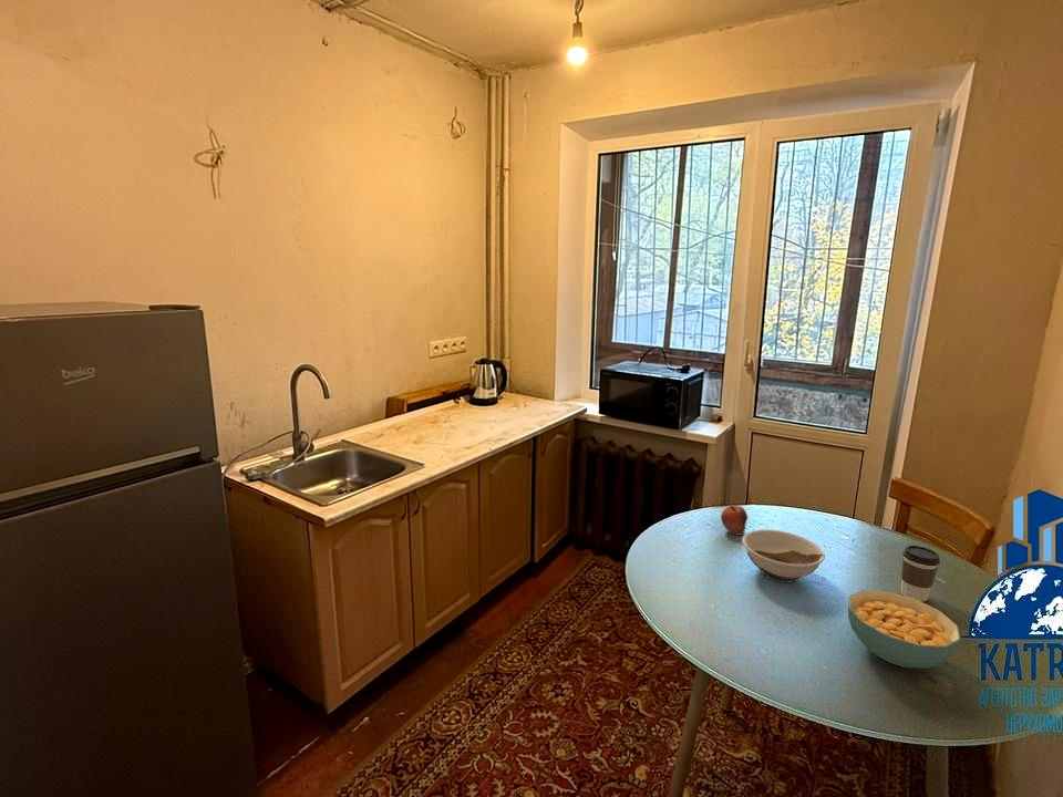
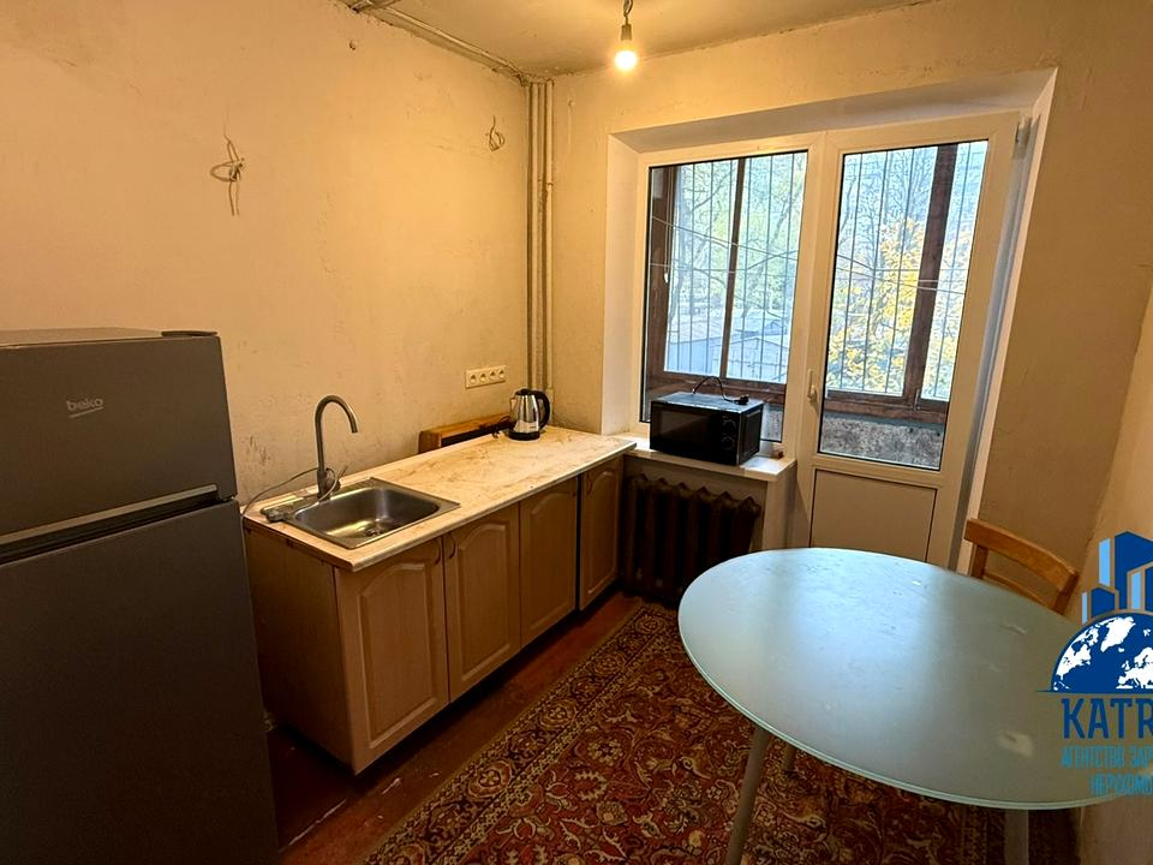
- coffee cup [900,545,941,602]
- cereal bowl [847,589,962,670]
- fruit [720,501,749,537]
- bowl [741,528,826,584]
